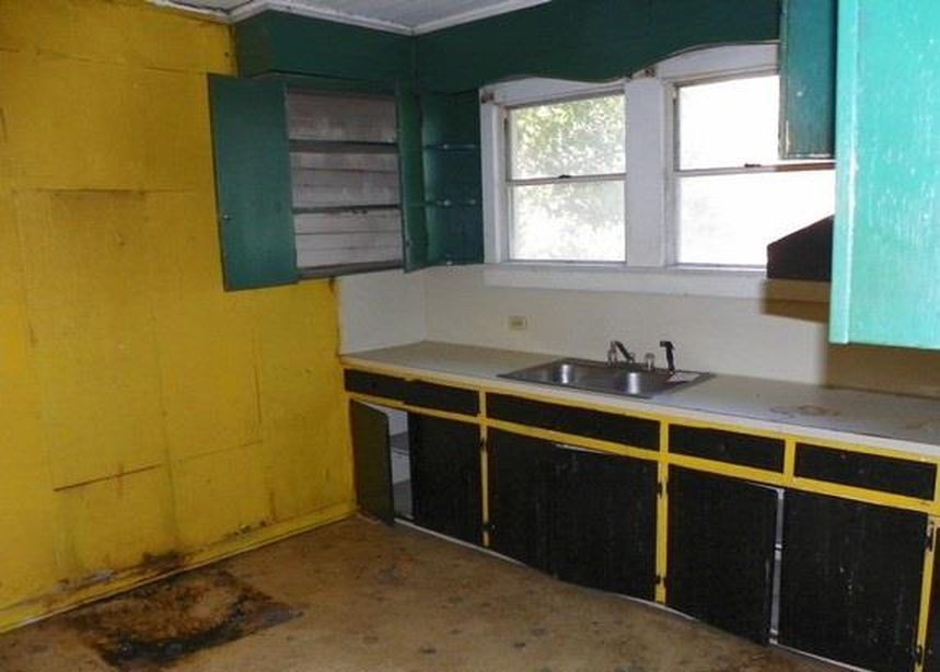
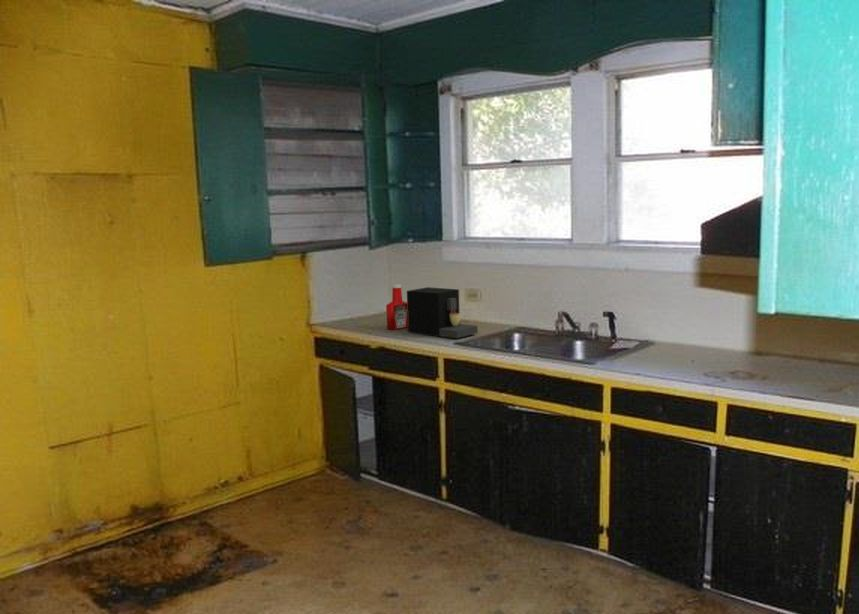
+ soap bottle [385,283,408,331]
+ coffee maker [406,286,479,339]
